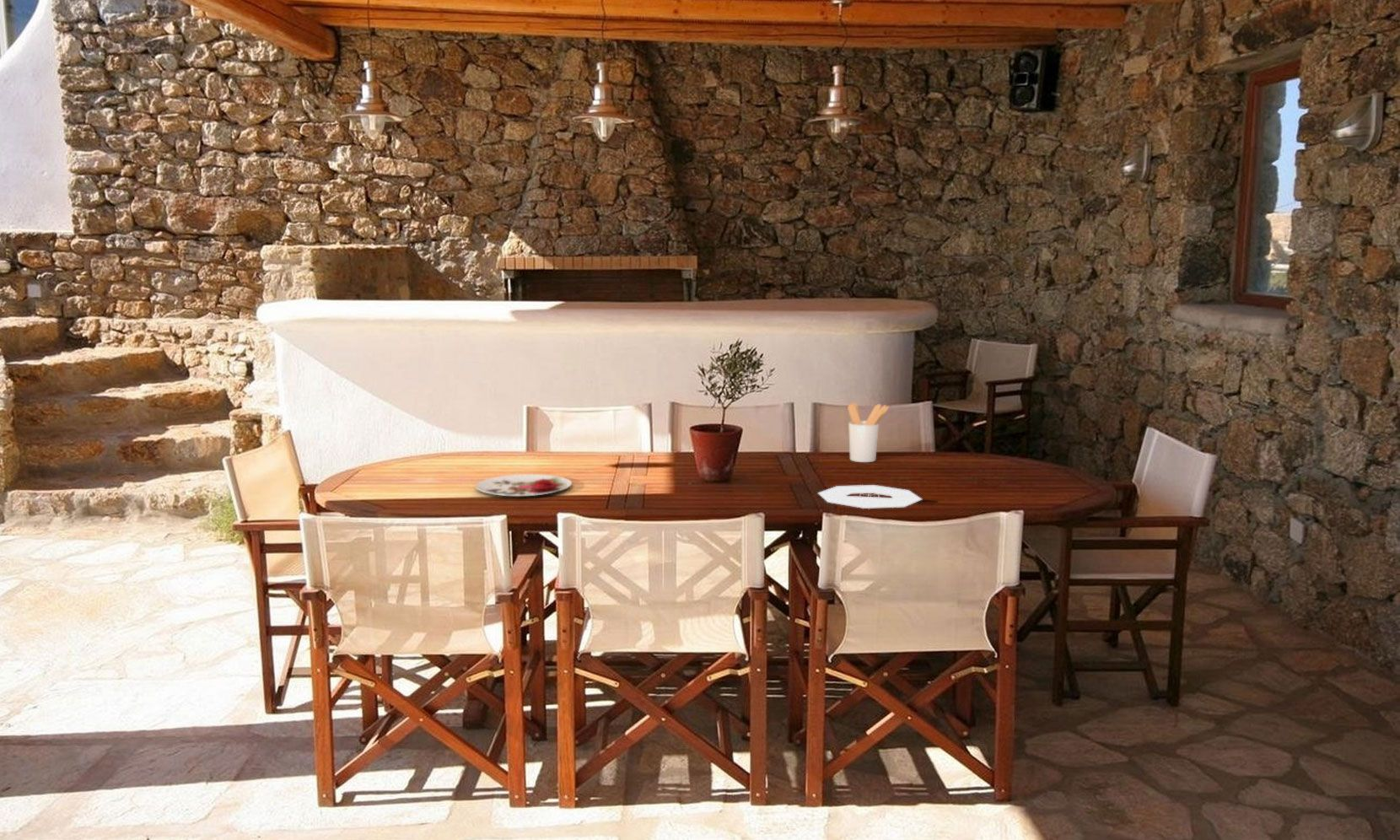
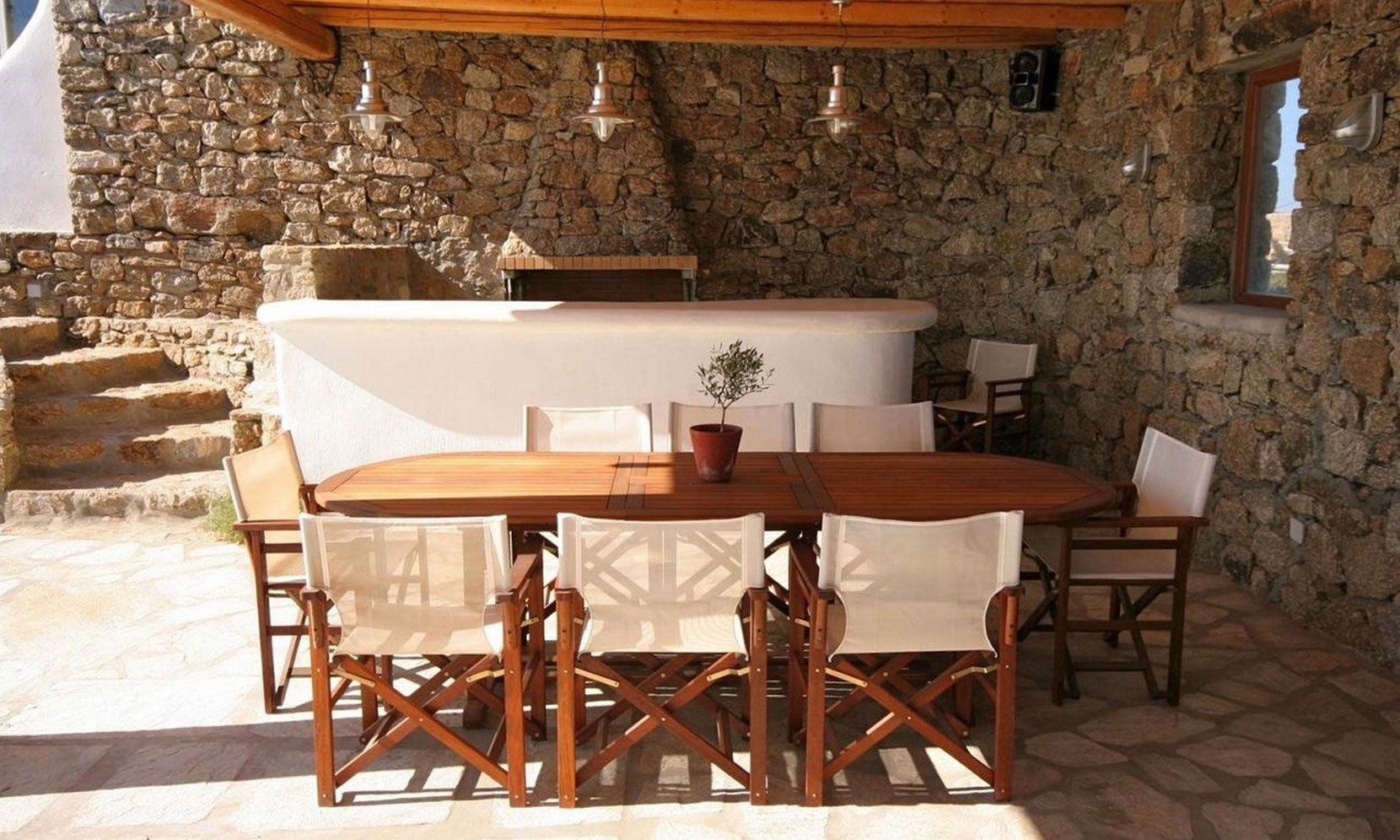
- utensil holder [847,401,890,463]
- plate [816,484,923,509]
- plate [475,473,573,497]
